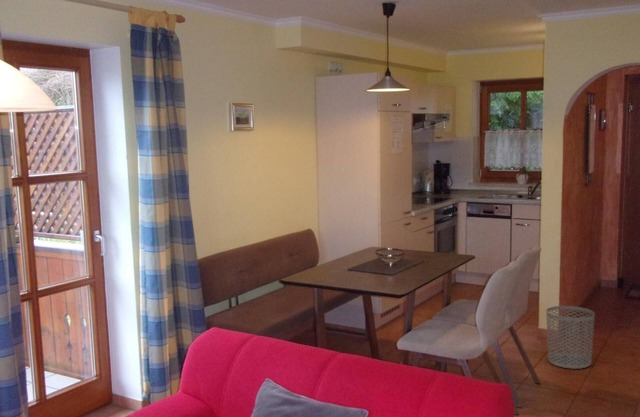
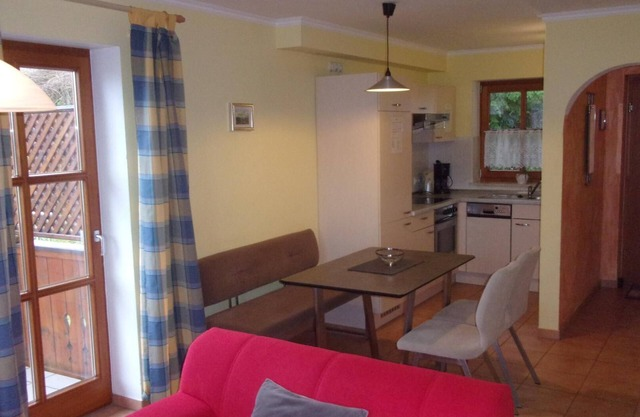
- waste bin [545,305,596,370]
